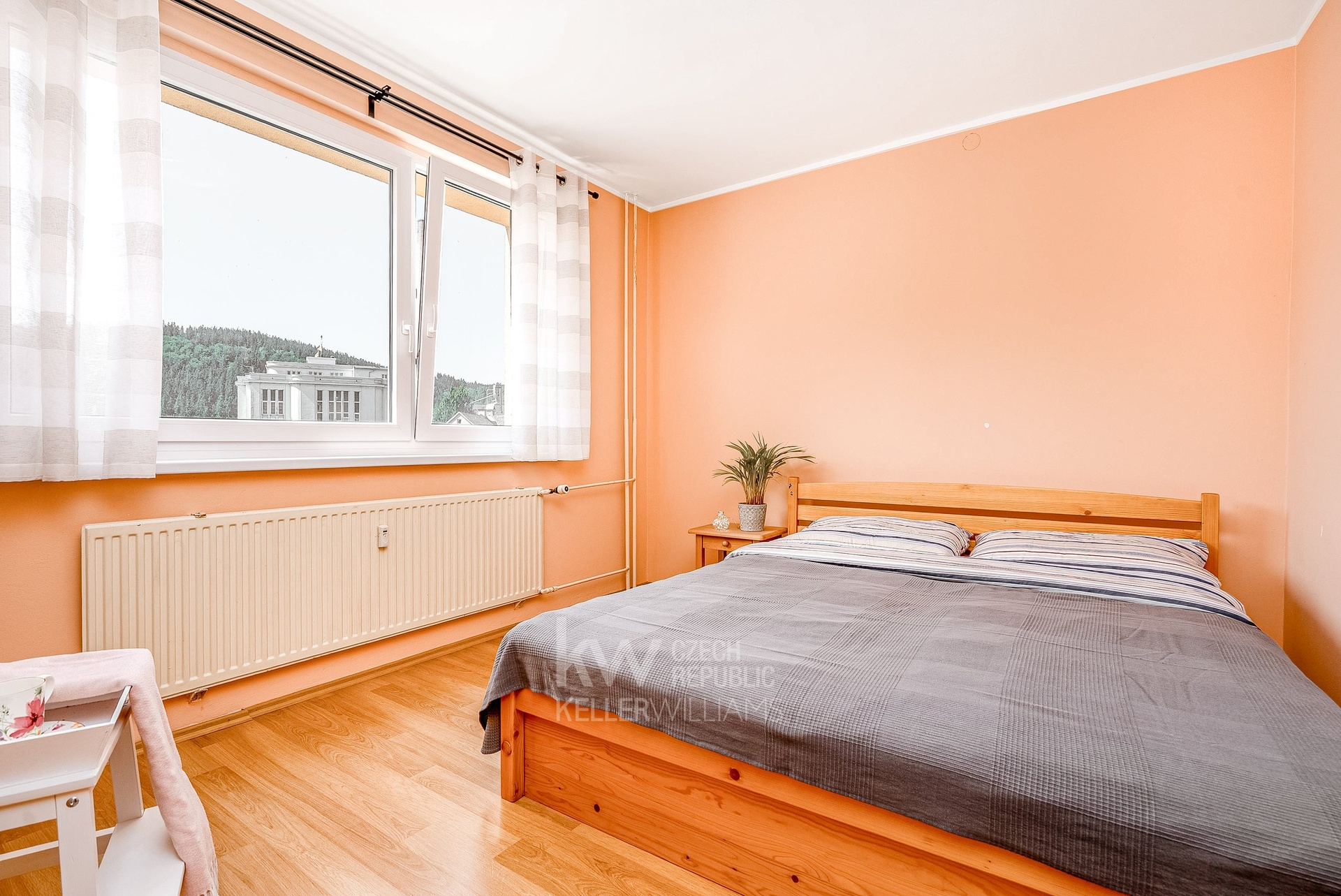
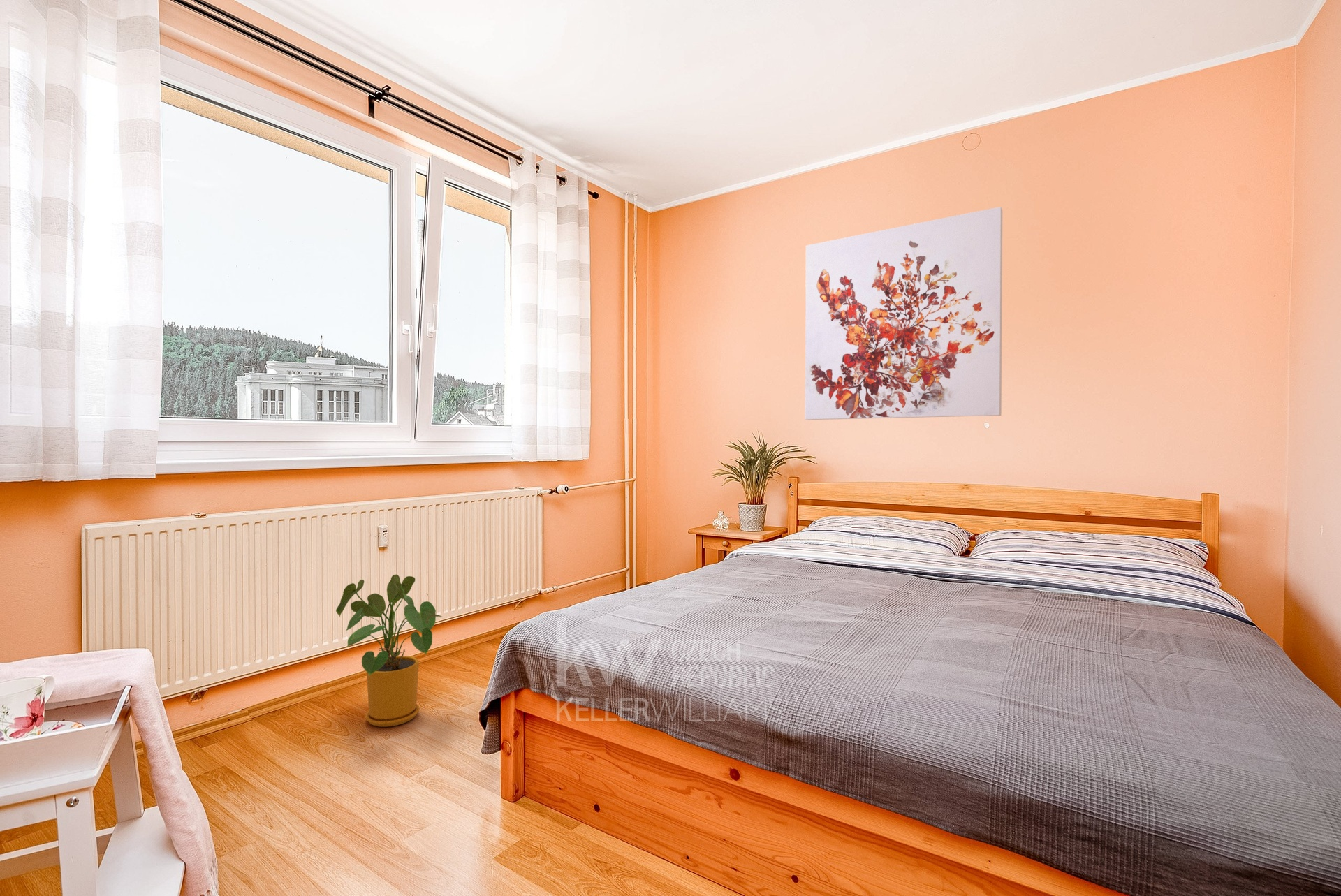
+ house plant [335,574,442,728]
+ wall art [805,206,1003,420]
